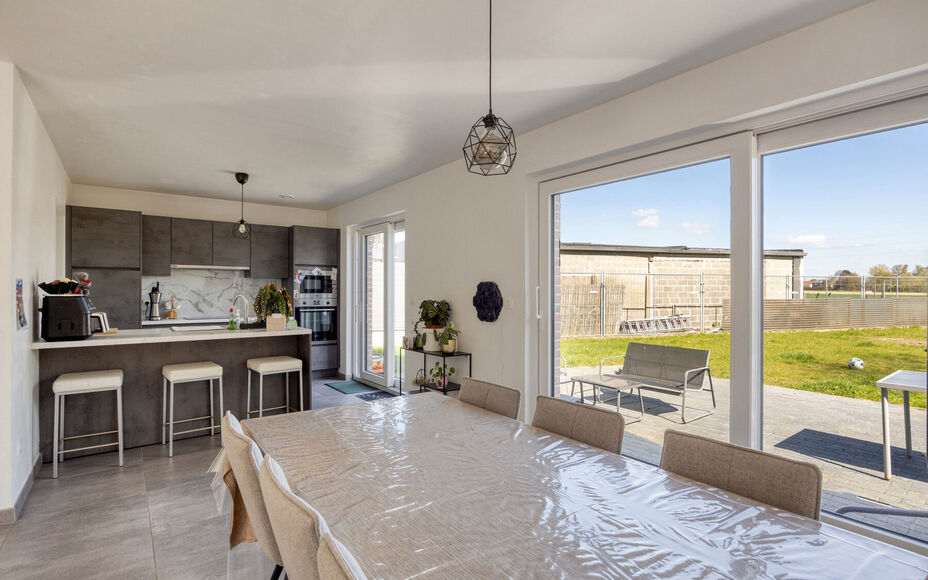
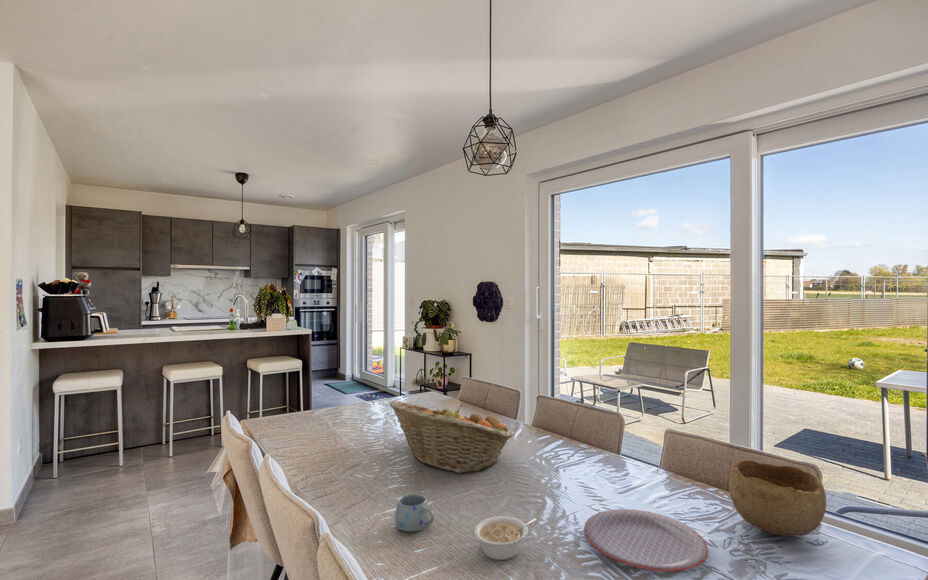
+ mug [394,493,435,533]
+ fruit basket [388,400,515,474]
+ bowl [728,459,827,538]
+ legume [473,515,538,561]
+ plate [583,508,710,573]
